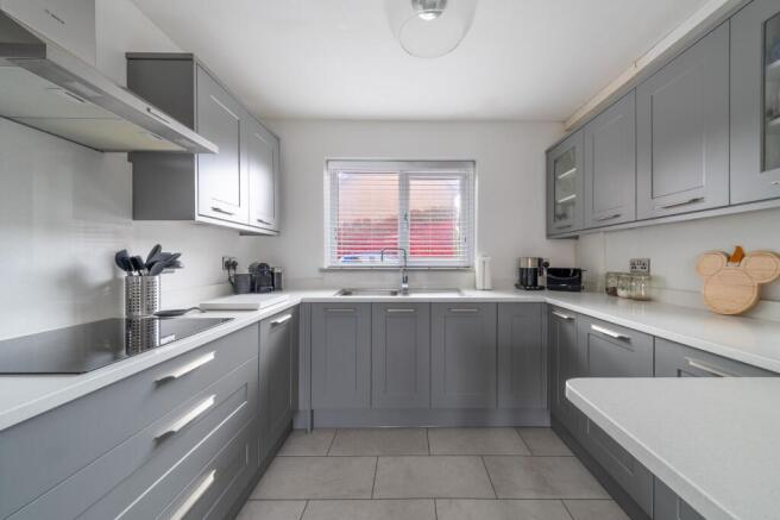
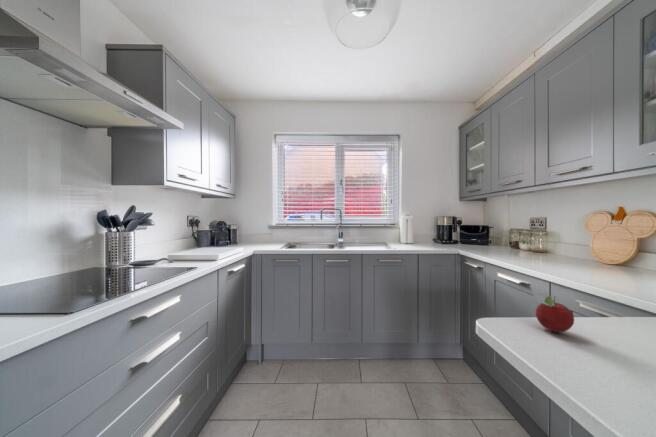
+ fruit [535,291,575,333]
